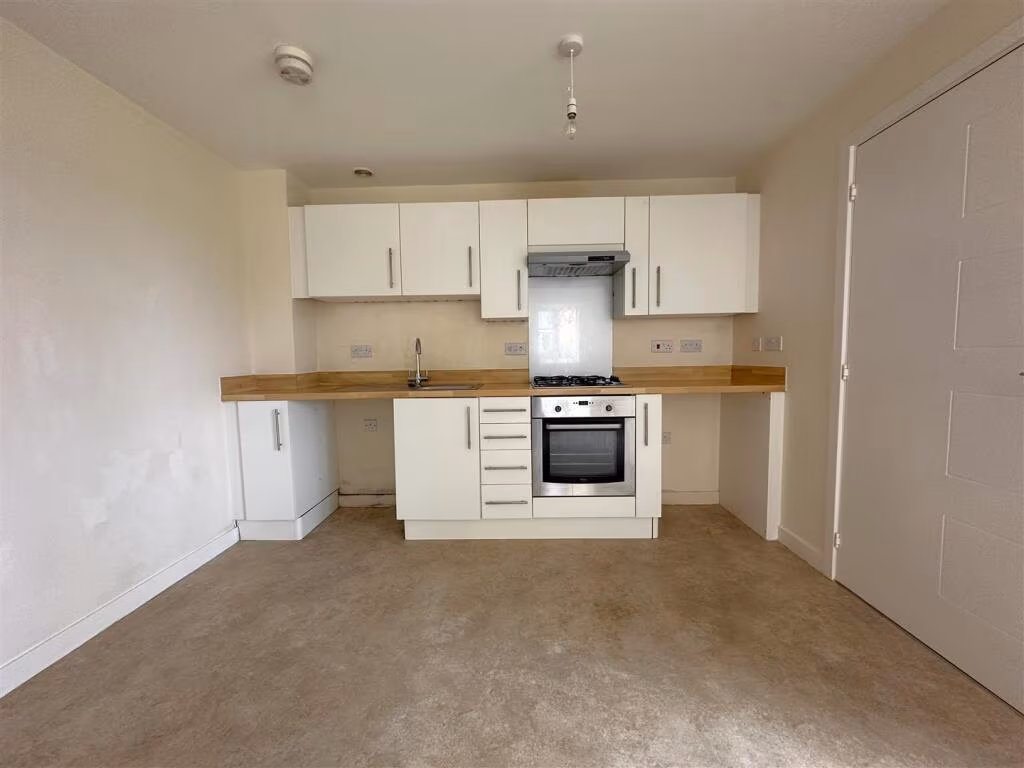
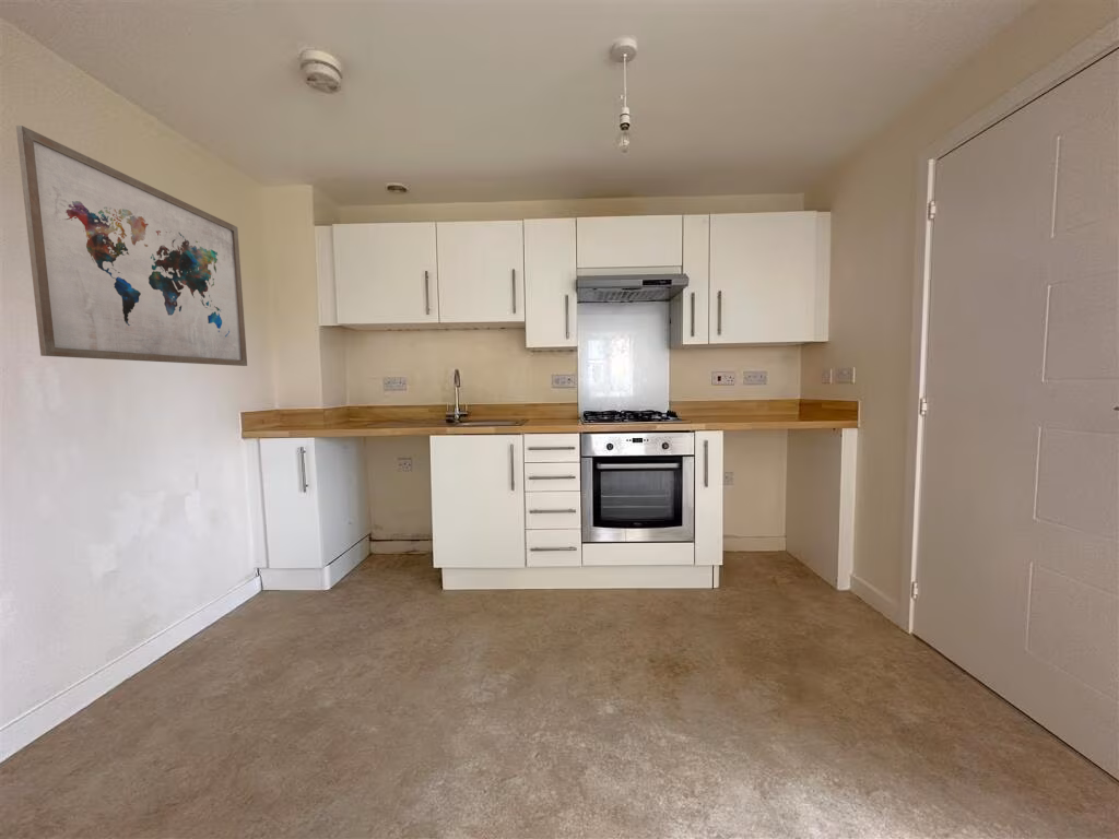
+ wall art [15,125,248,367]
